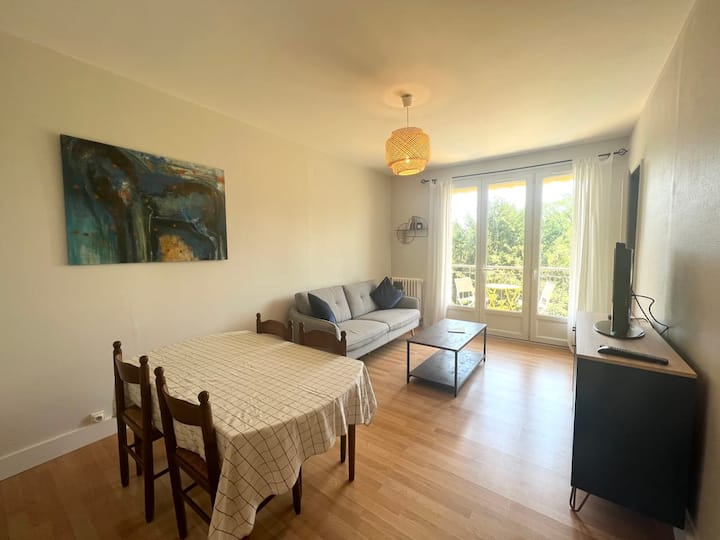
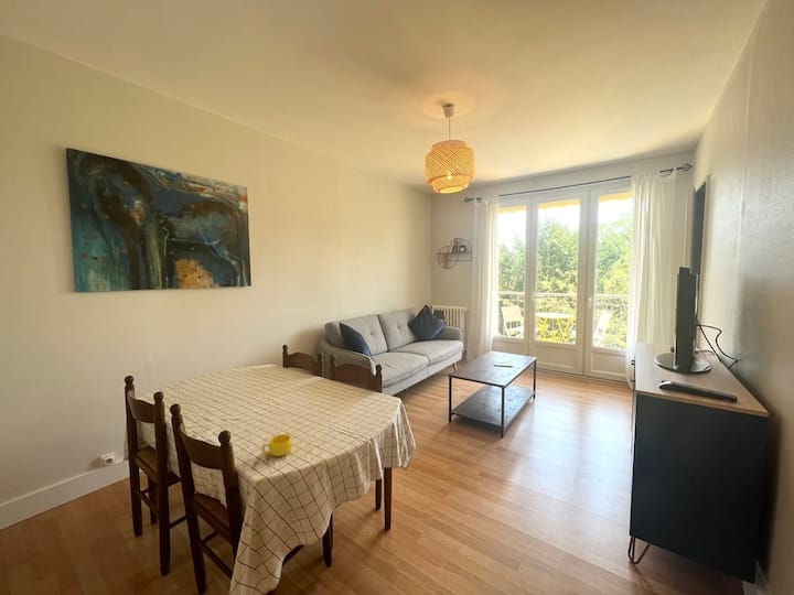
+ cup [260,433,293,457]
